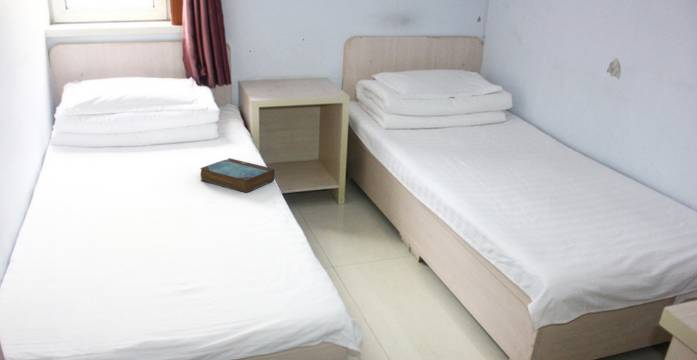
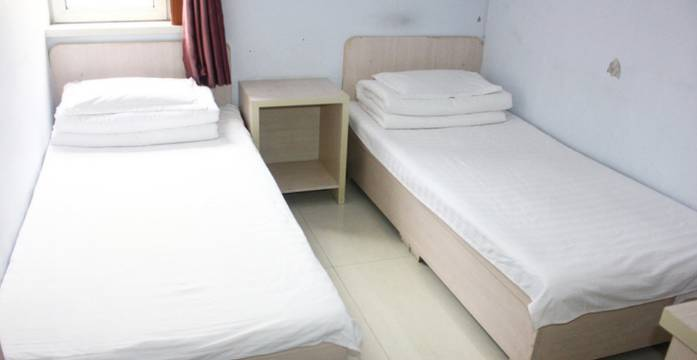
- book [199,157,276,194]
